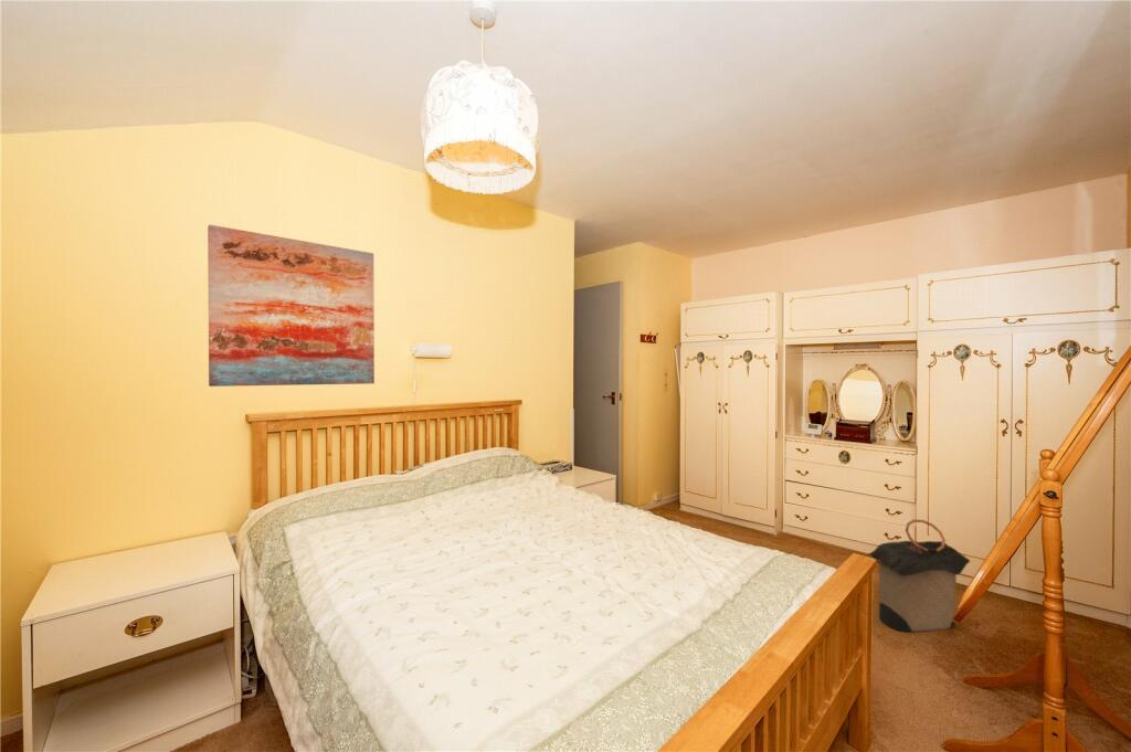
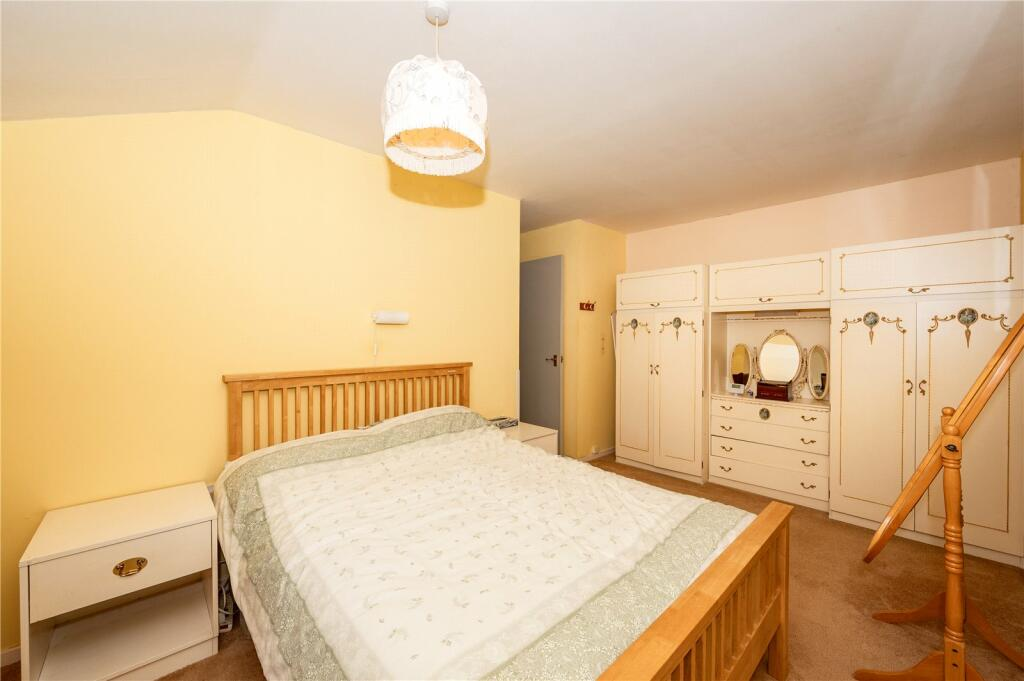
- wall art [207,223,376,388]
- laundry hamper [867,518,971,633]
